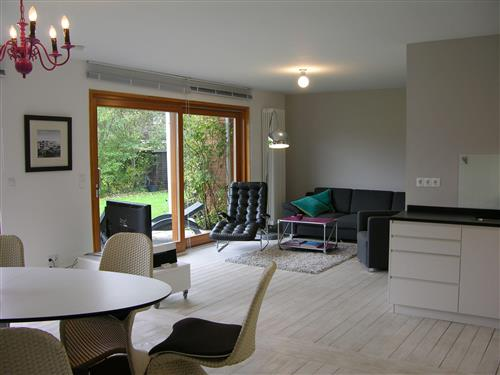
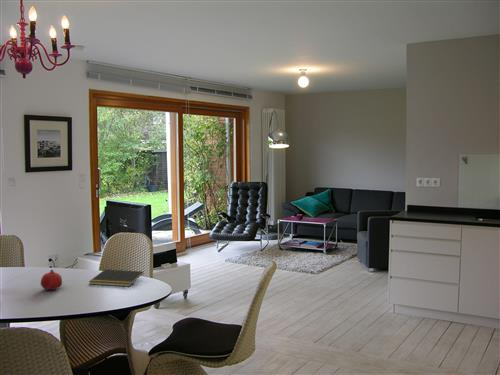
+ fruit [40,268,63,291]
+ notepad [88,269,144,287]
